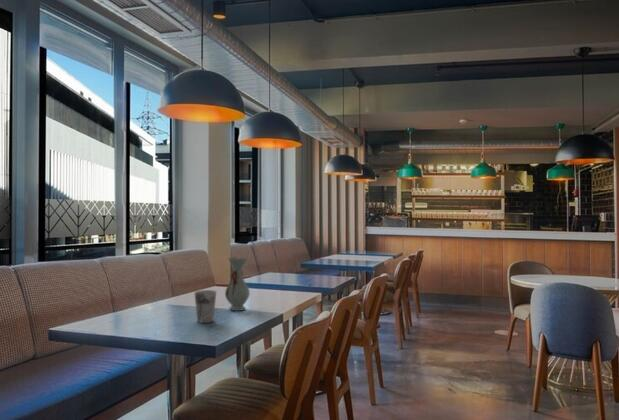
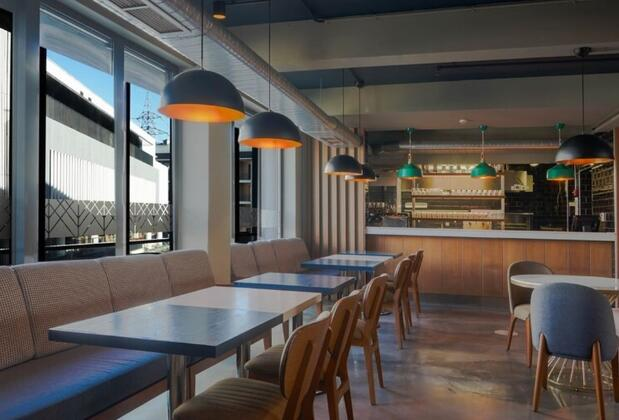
- vase [224,256,251,312]
- cup [193,289,217,324]
